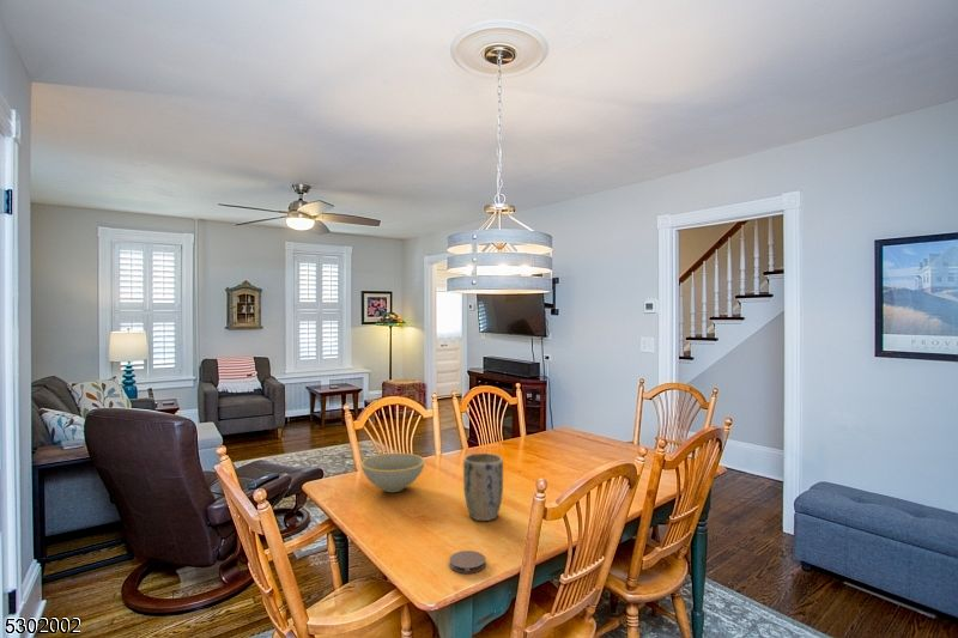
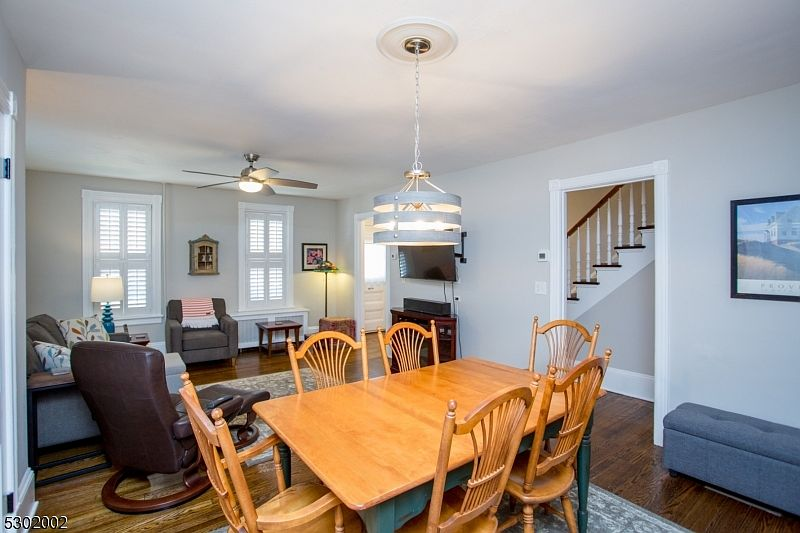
- bowl [360,452,426,493]
- plant pot [462,452,504,522]
- coaster [449,549,486,575]
